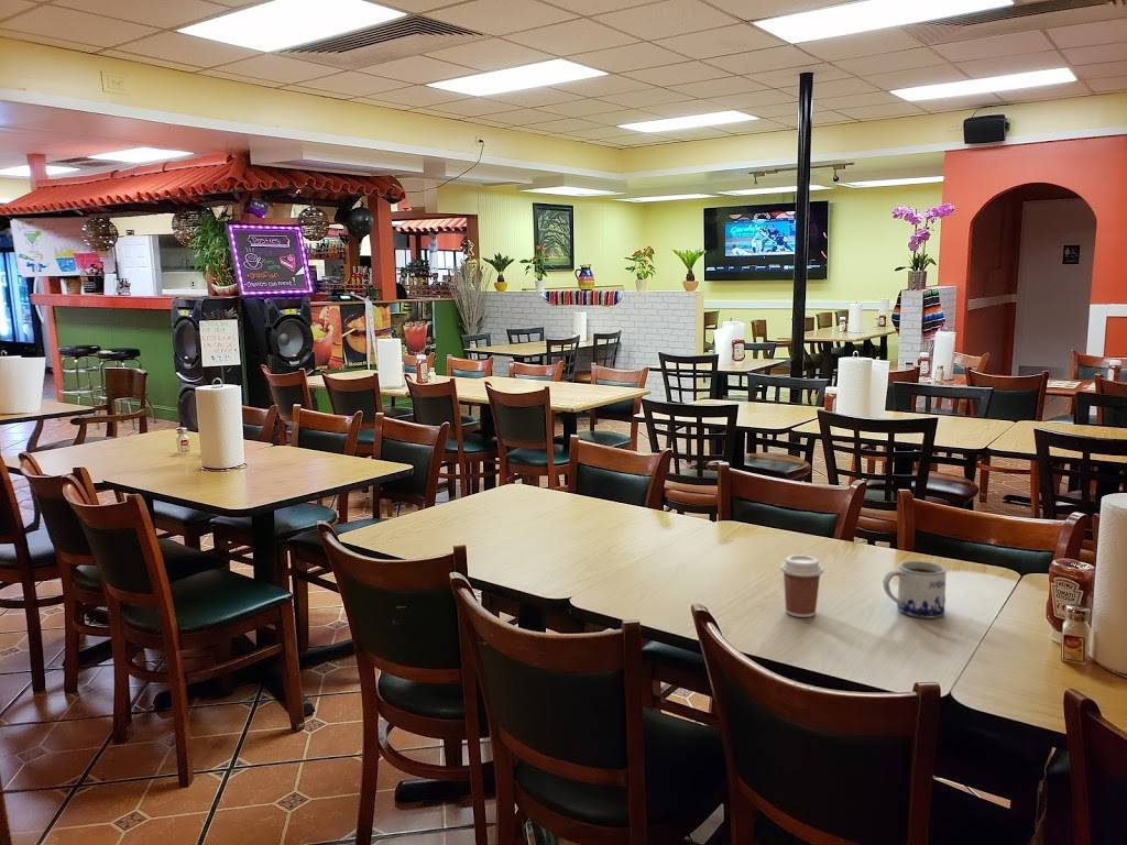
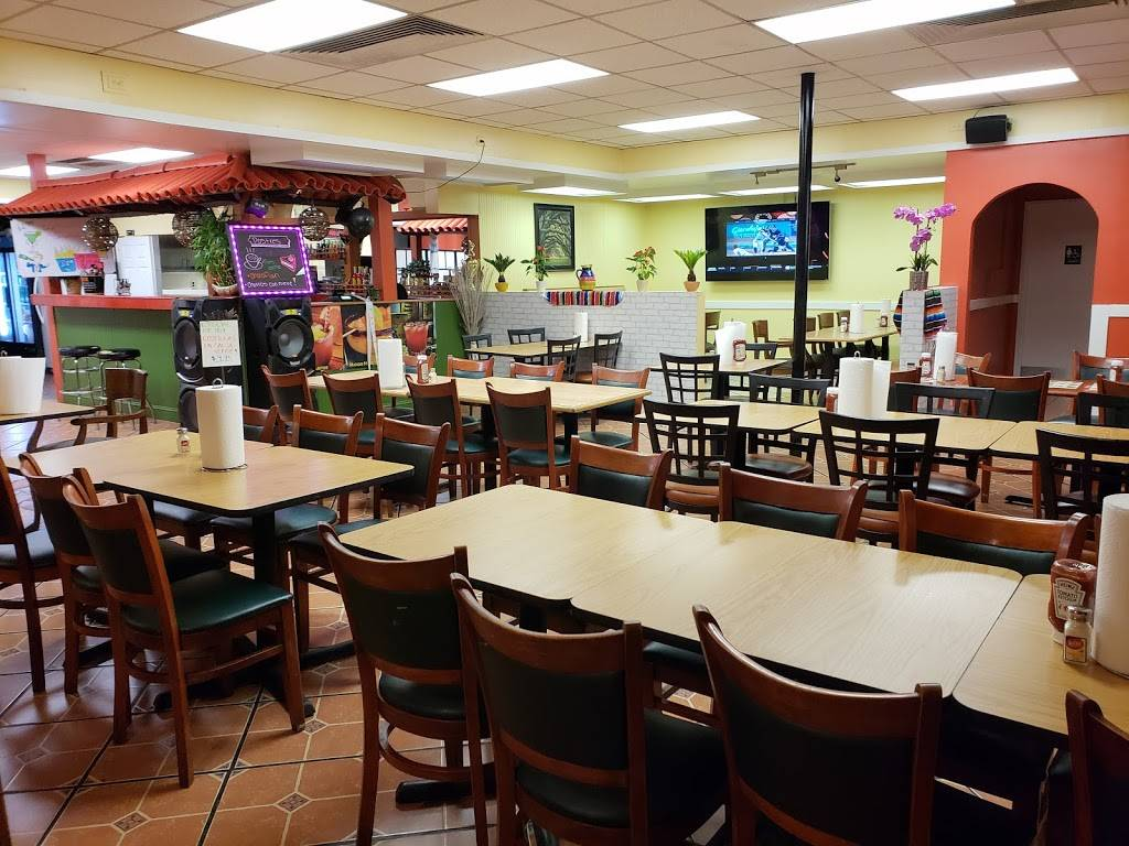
- mug [882,560,948,619]
- coffee cup [779,555,824,618]
